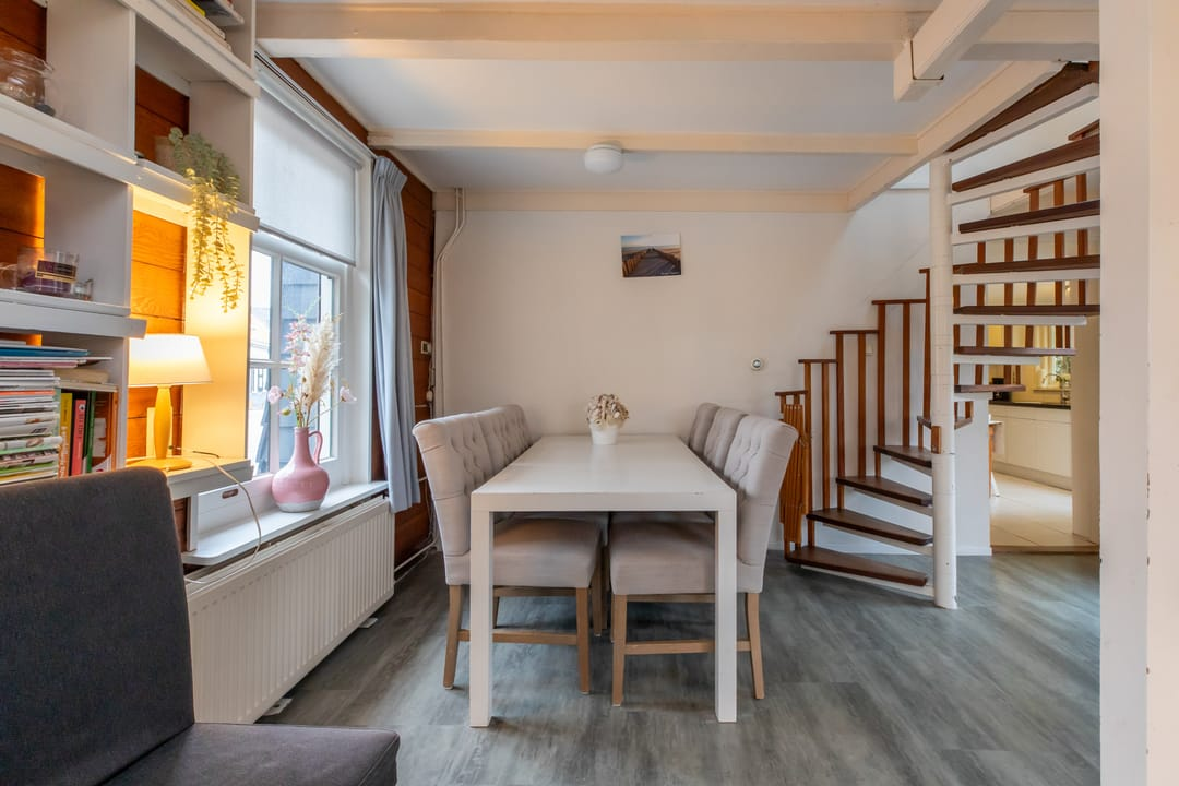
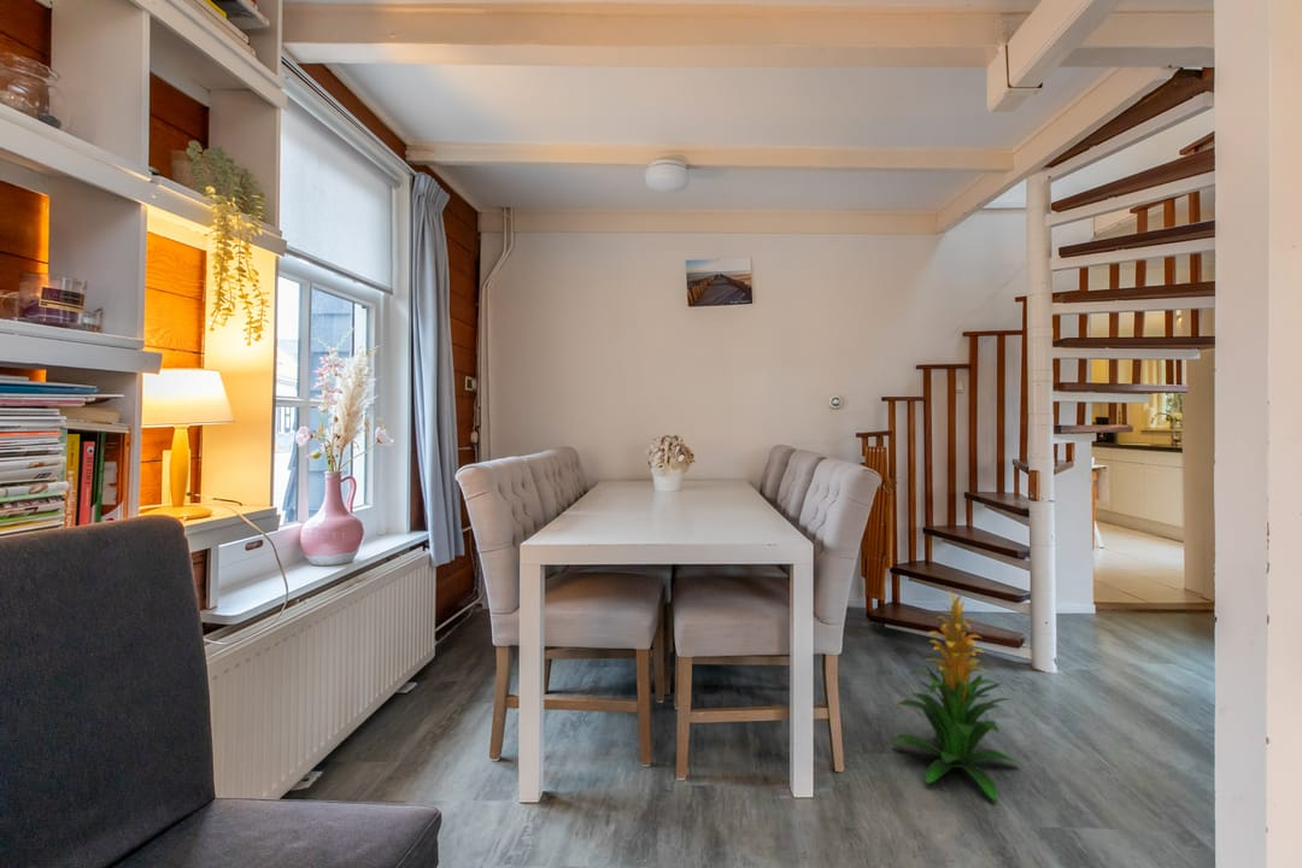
+ indoor plant [891,588,1020,802]
